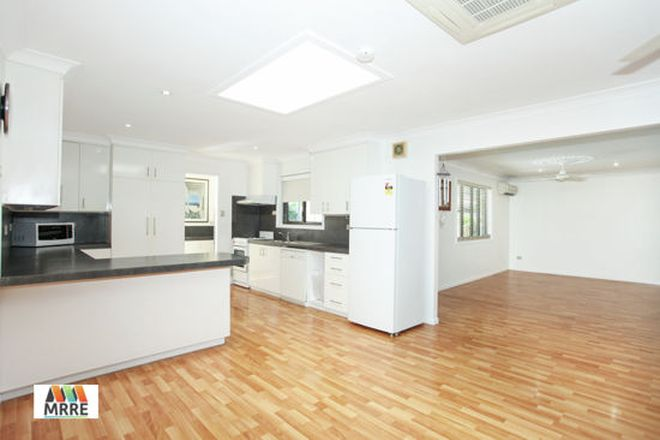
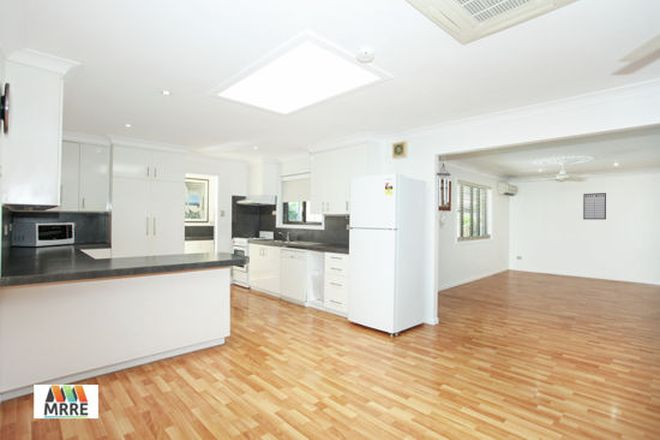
+ writing board [582,192,607,220]
